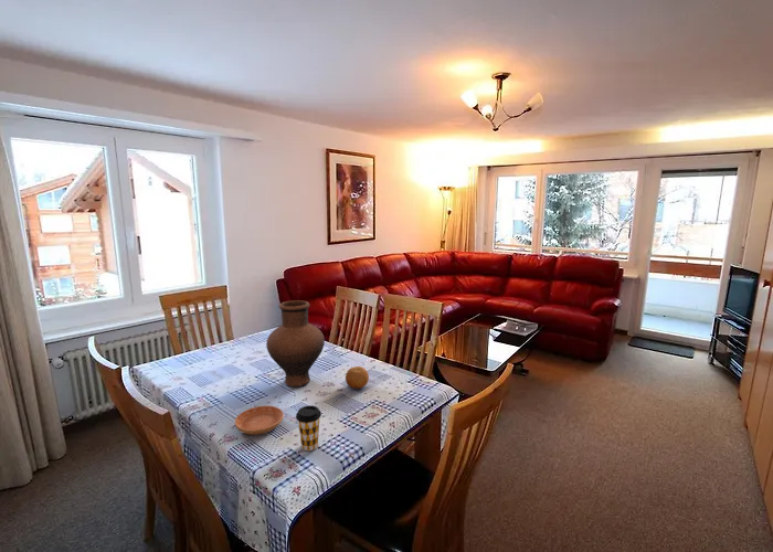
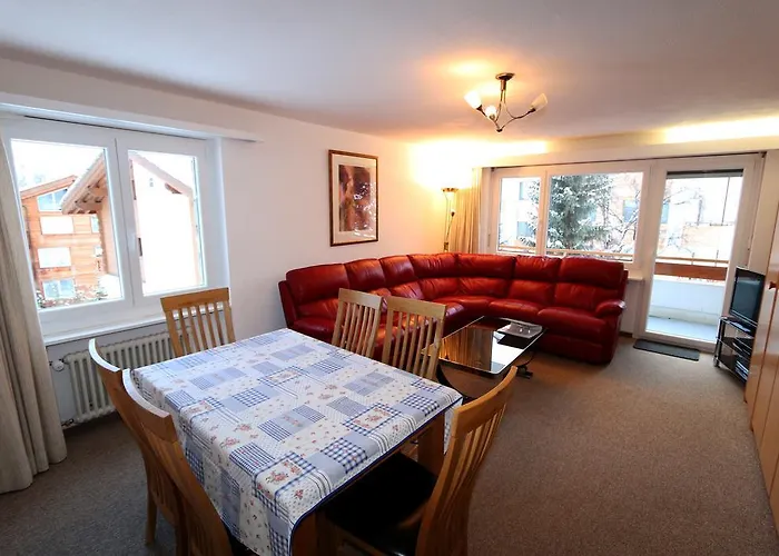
- coffee cup [295,405,322,452]
- vase [265,299,326,388]
- fruit [345,365,370,390]
- saucer [234,404,285,436]
